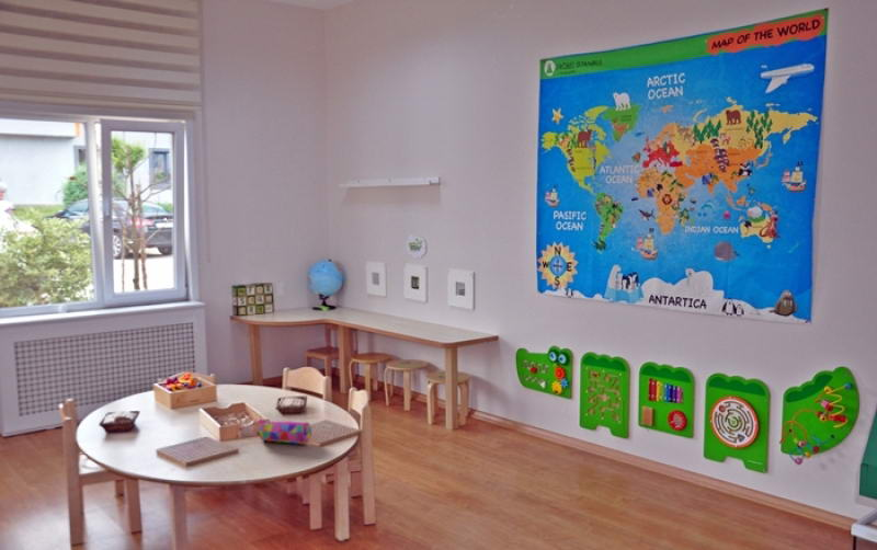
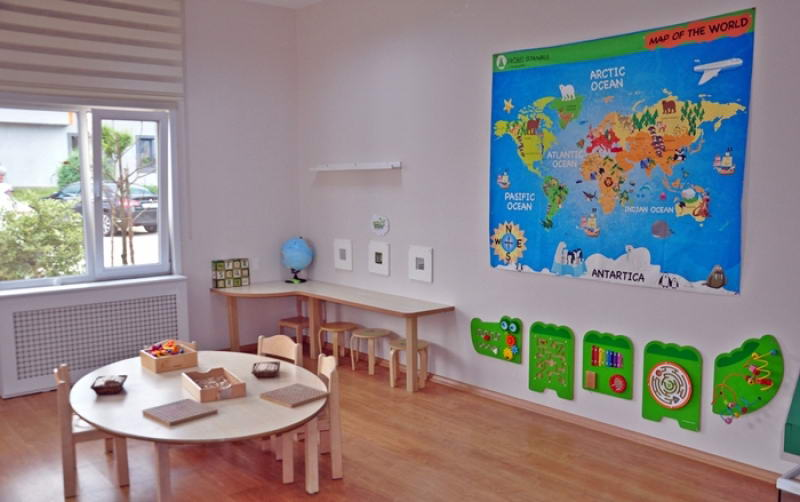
- pencil case [255,417,312,445]
